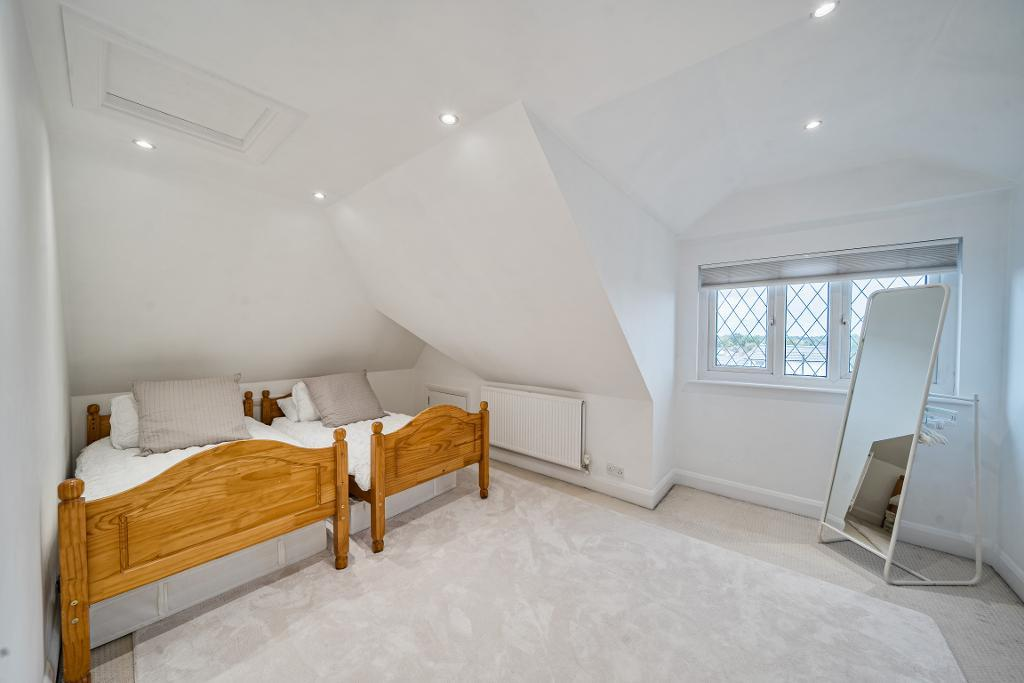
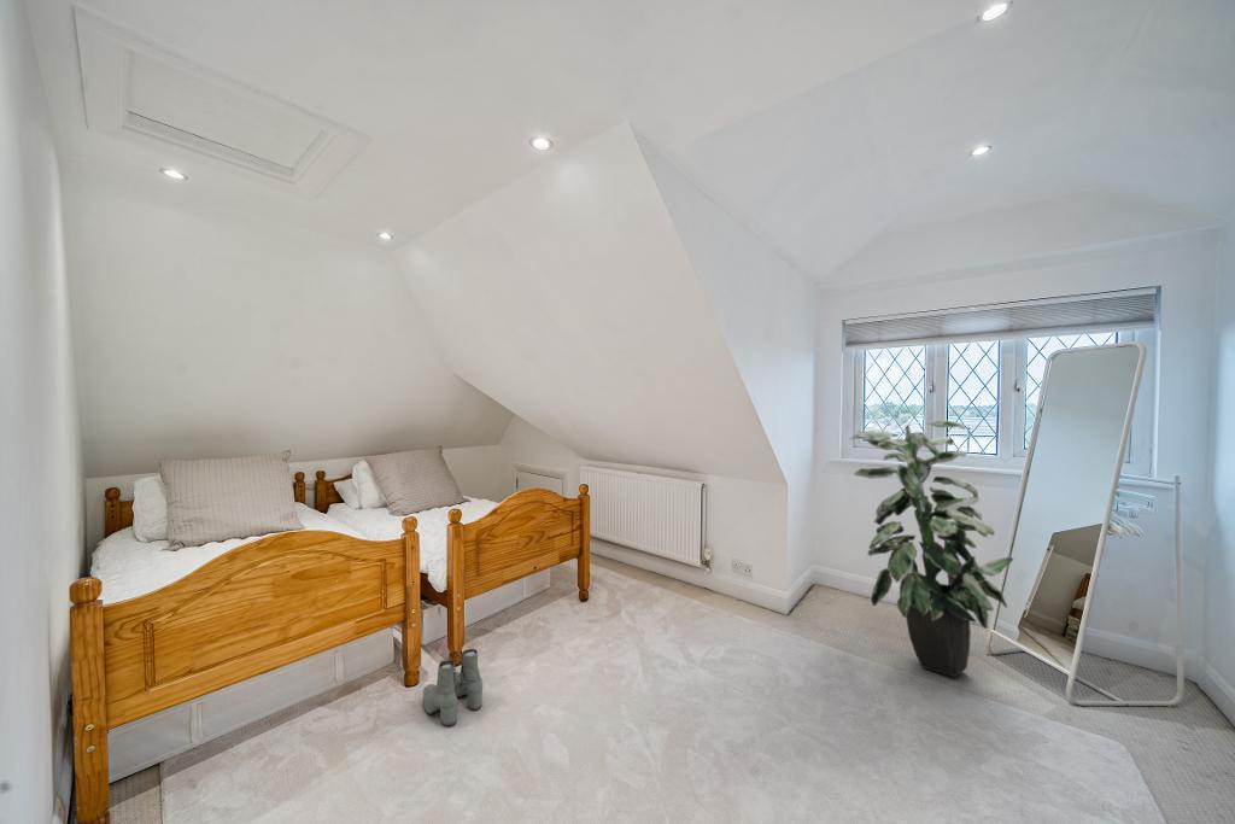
+ boots [422,648,484,727]
+ indoor plant [849,419,1014,678]
